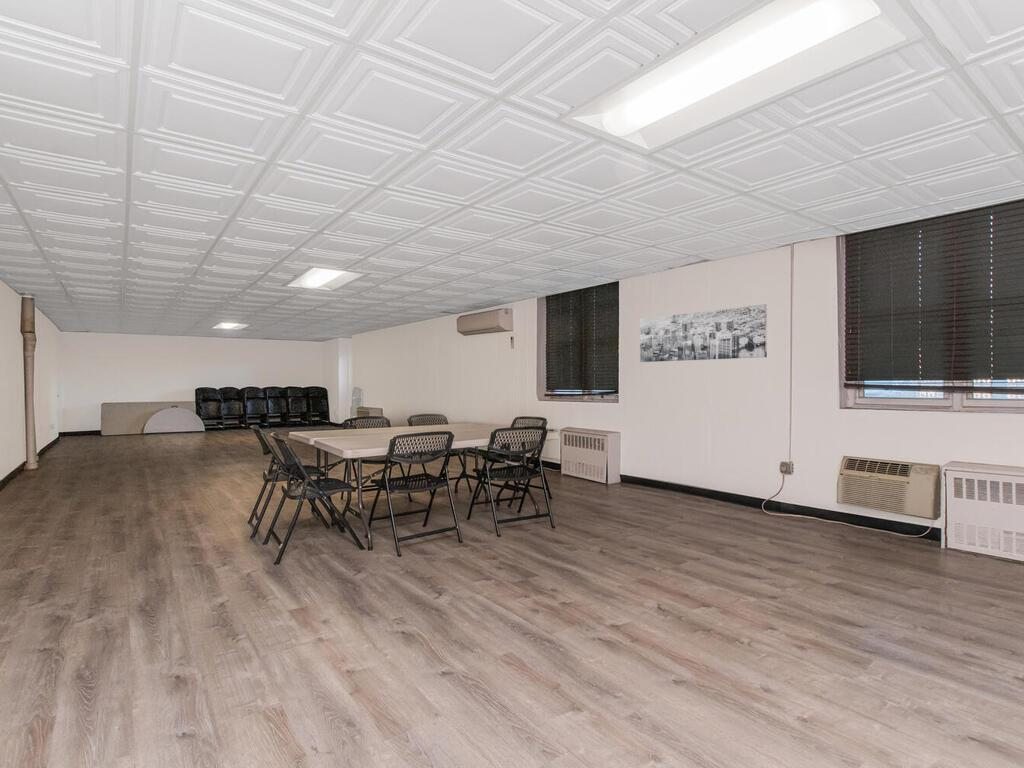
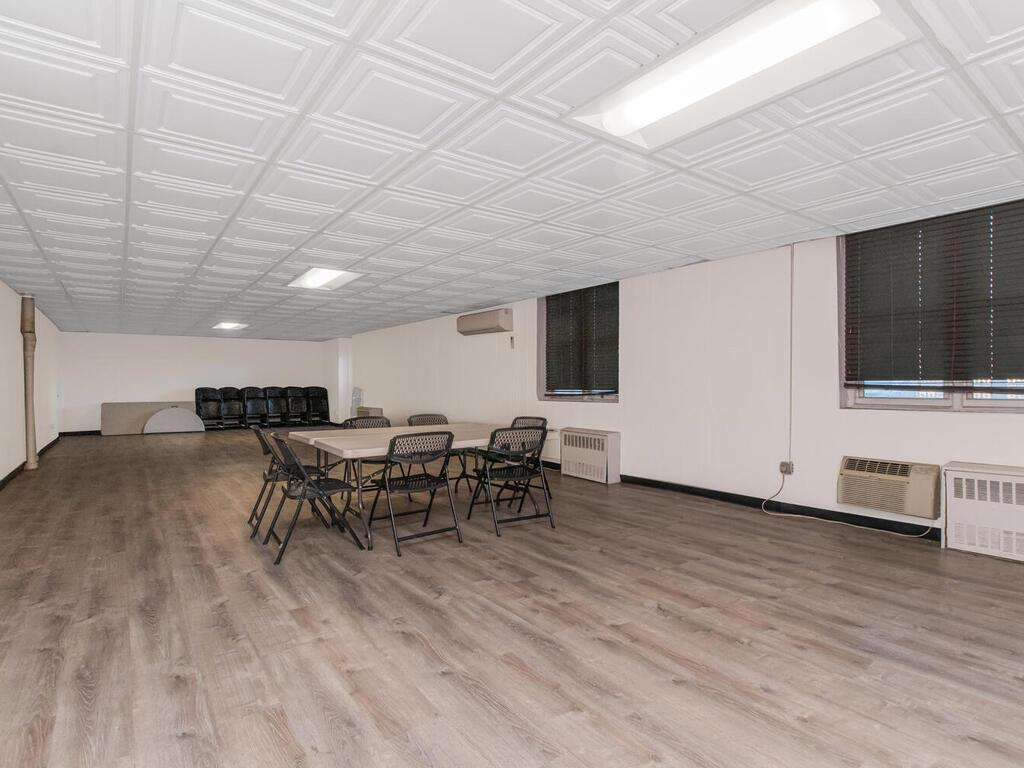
- wall art [639,303,768,363]
